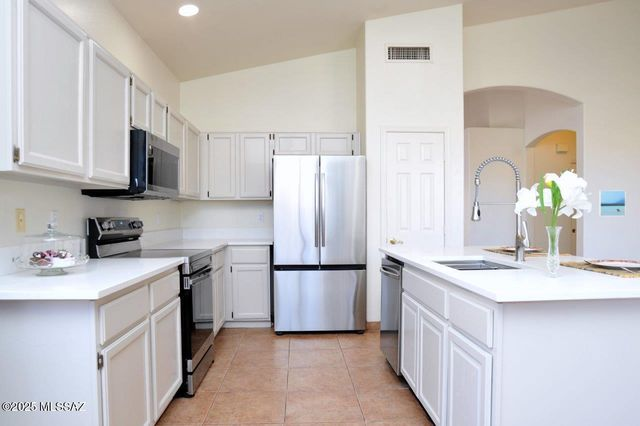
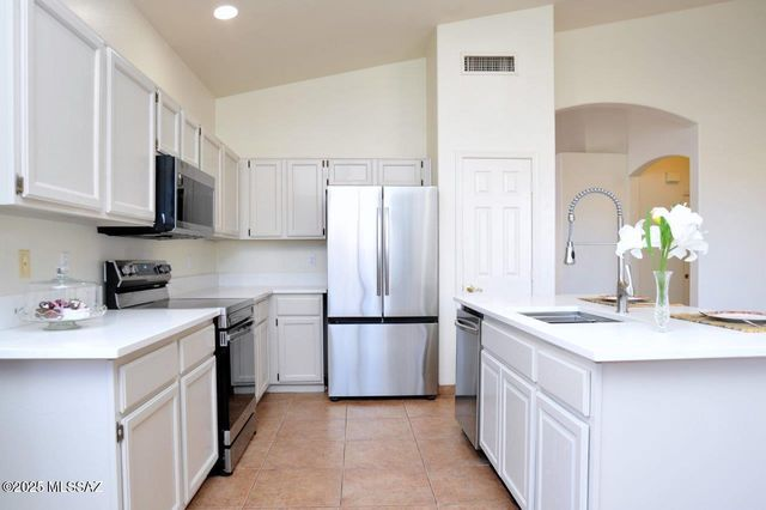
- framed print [597,189,627,217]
